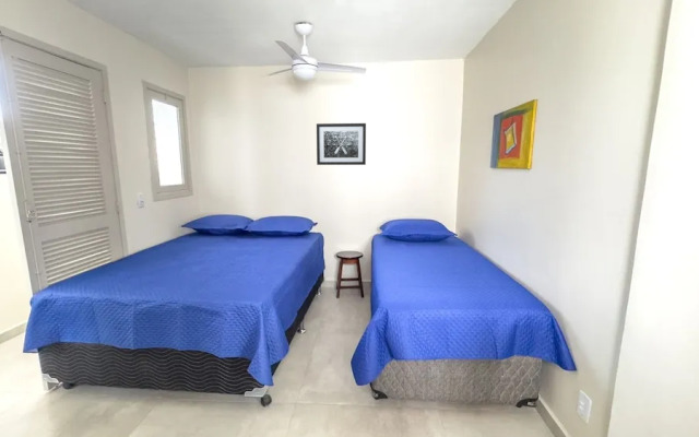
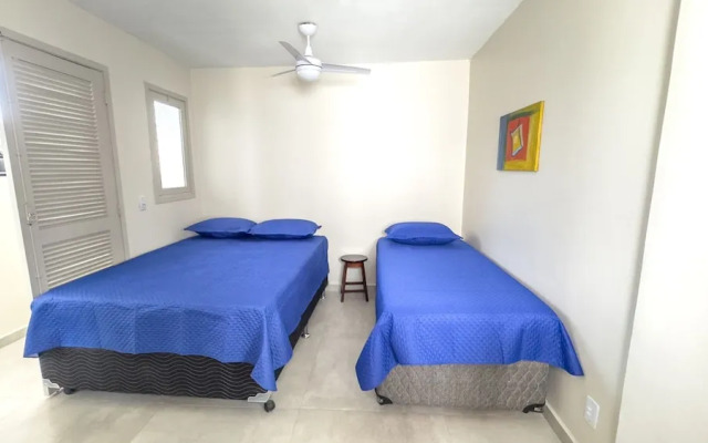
- wall art [316,122,367,166]
